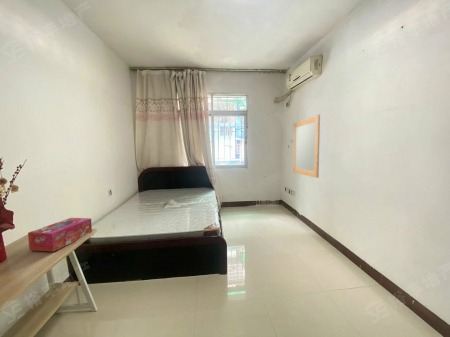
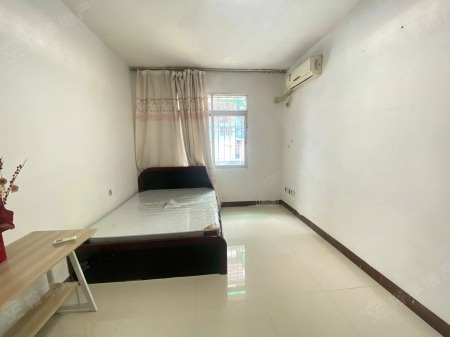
- tissue box [27,217,93,253]
- home mirror [292,114,321,179]
